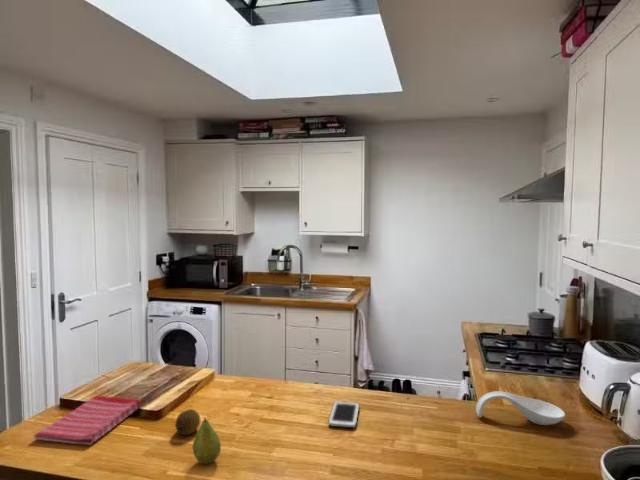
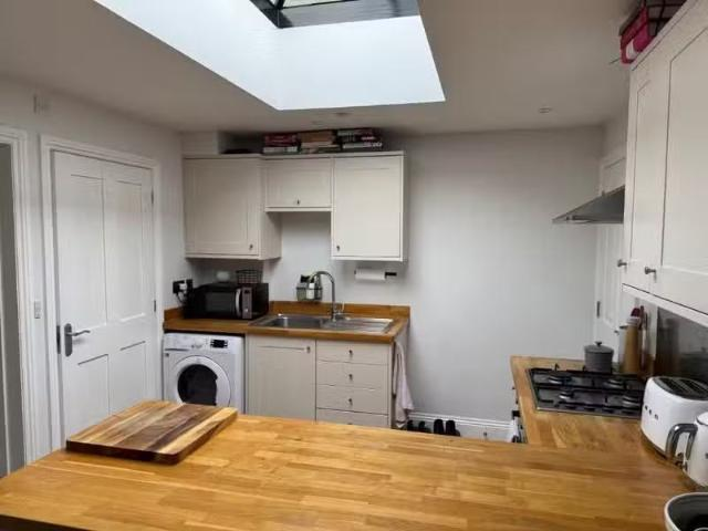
- spoon rest [475,390,566,426]
- fruit [192,416,222,465]
- dish towel [33,395,142,446]
- cell phone [327,400,360,429]
- fruit [174,408,201,436]
